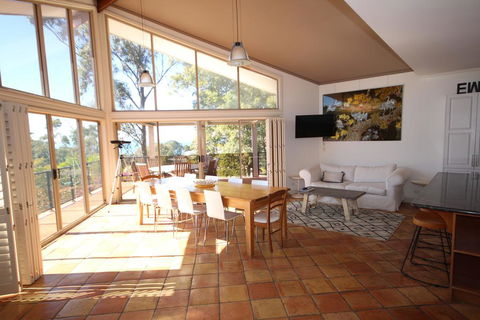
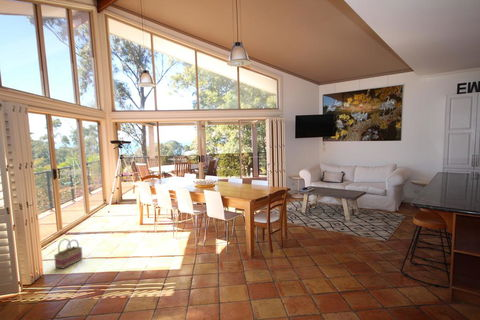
+ basket [53,238,84,270]
